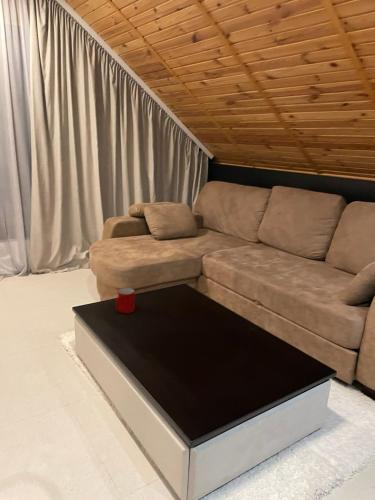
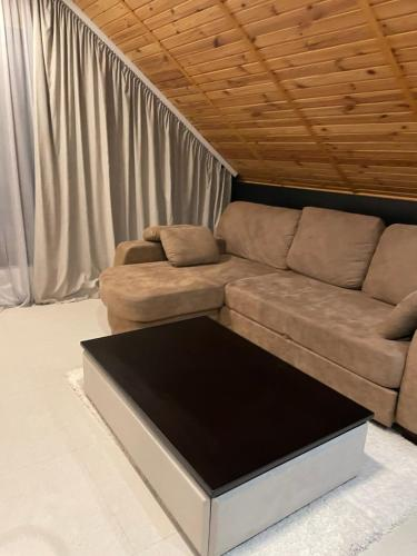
- cup [115,287,136,314]
